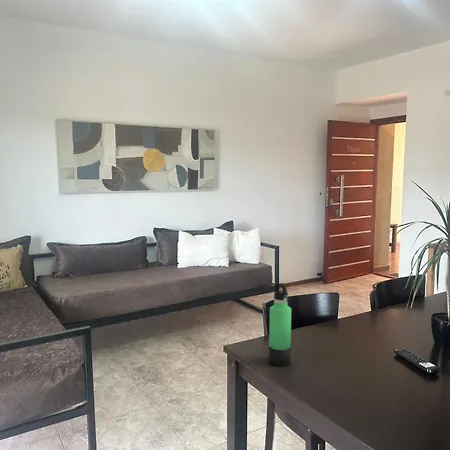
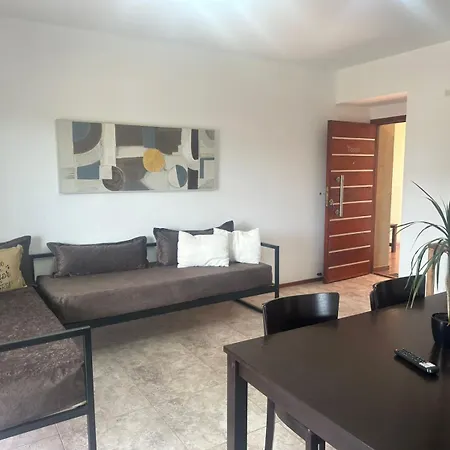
- thermos bottle [268,282,292,367]
